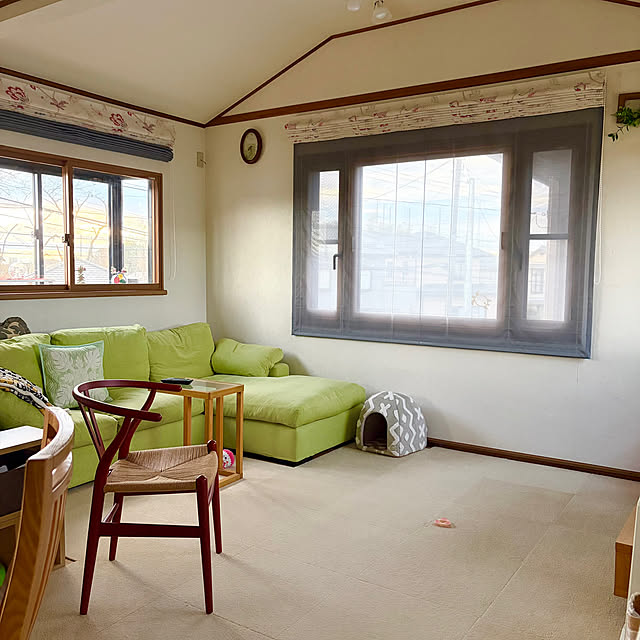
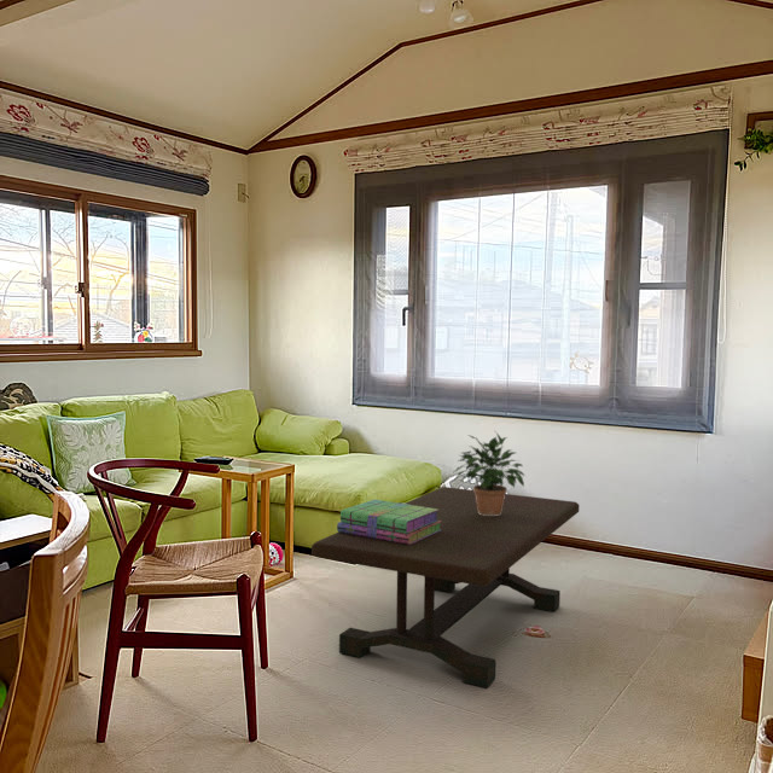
+ potted plant [454,430,527,516]
+ stack of books [336,499,441,545]
+ coffee table [310,486,581,690]
